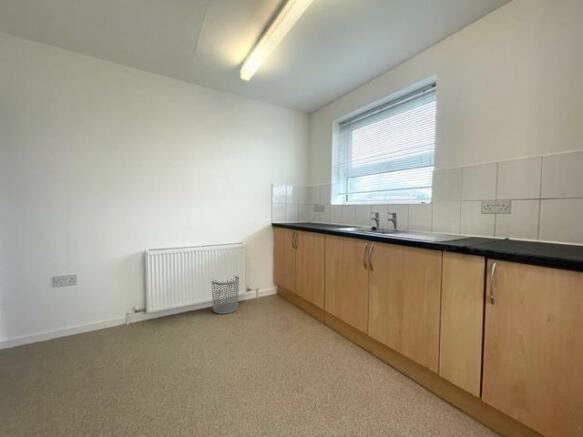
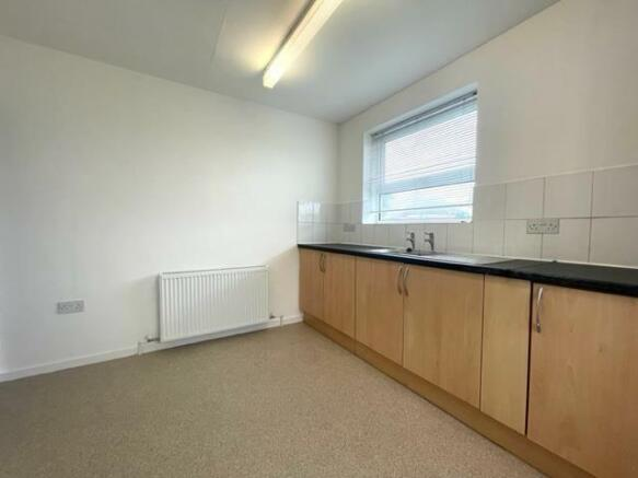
- waste bin [211,275,240,315]
